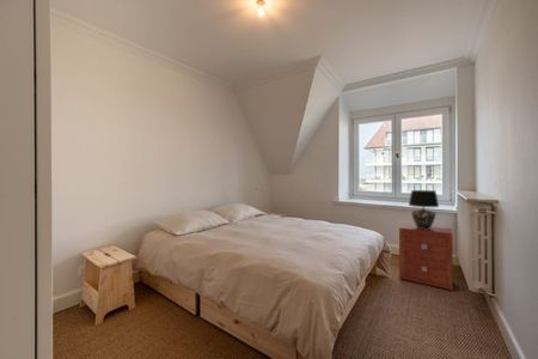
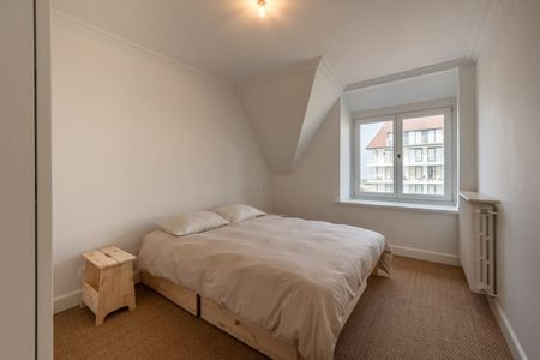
- table lamp [408,189,440,230]
- nightstand [398,223,454,292]
